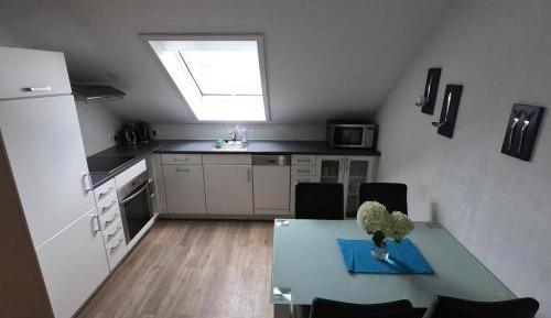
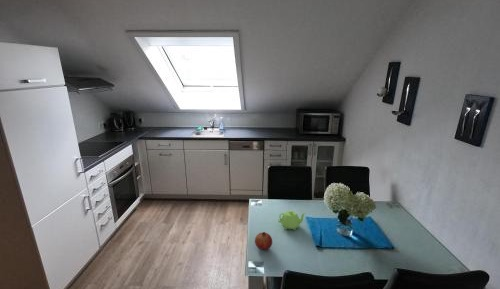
+ fruit [254,231,273,251]
+ teapot [277,210,307,231]
